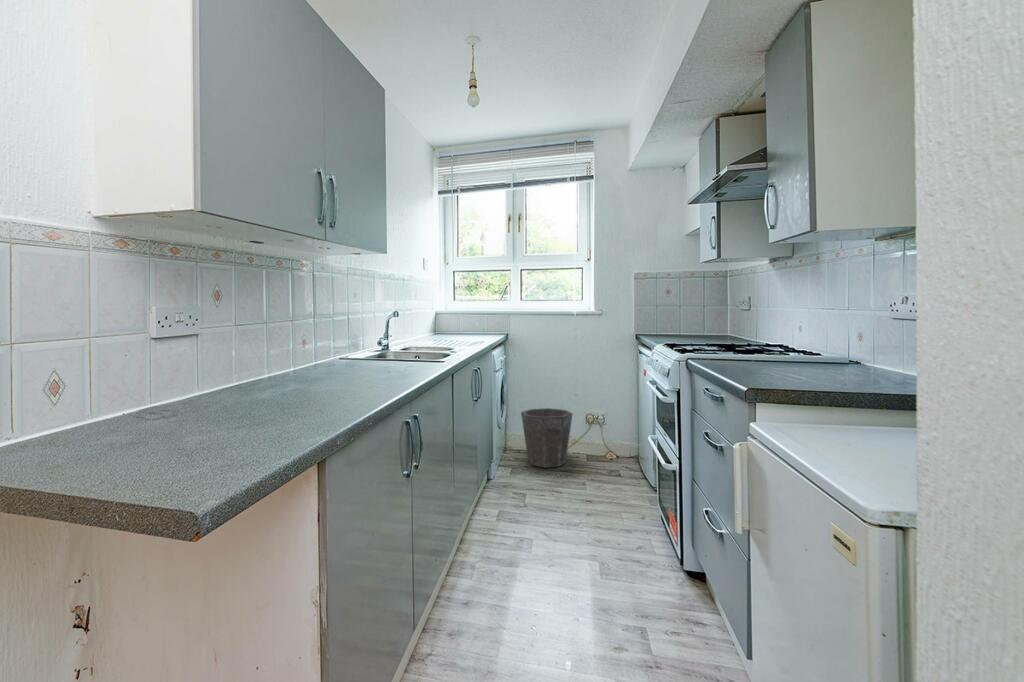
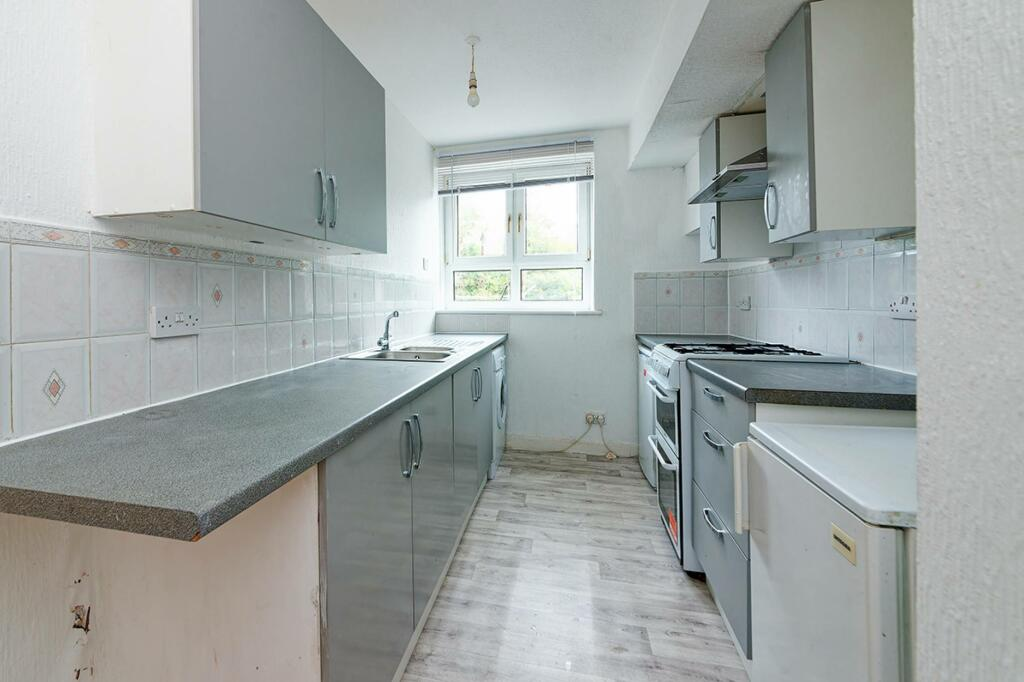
- waste bin [520,407,574,468]
